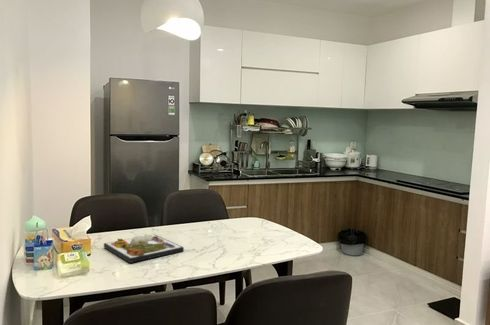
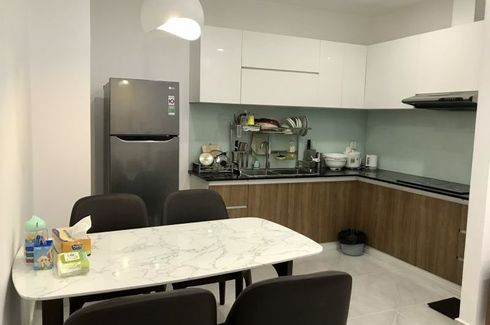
- dinner plate [103,233,185,264]
